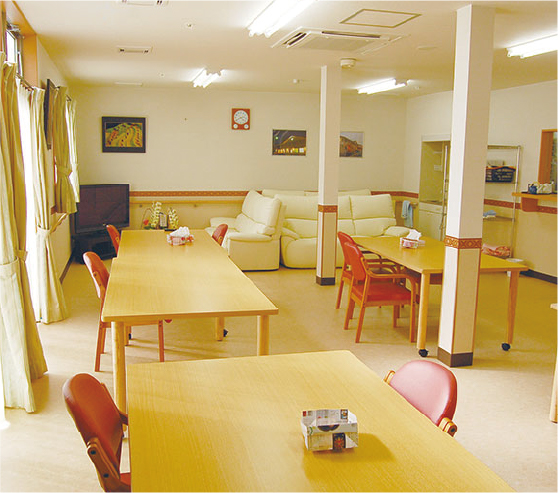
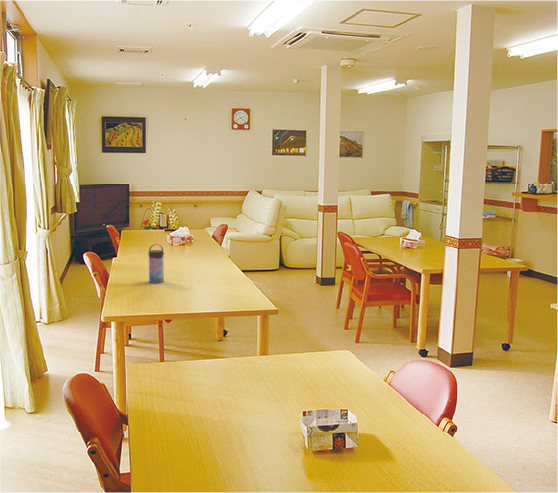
+ water bottle [147,243,165,284]
